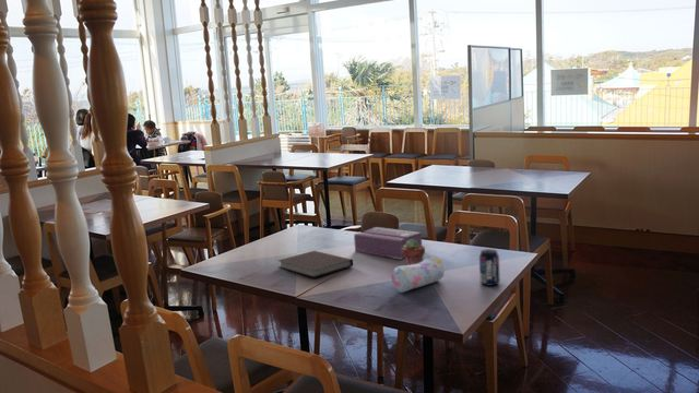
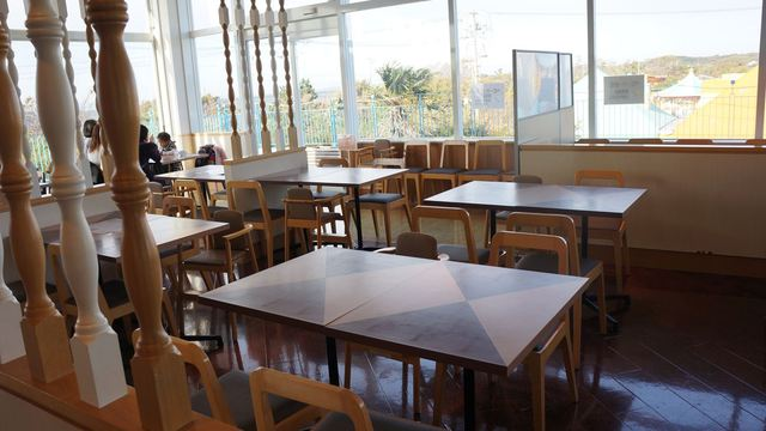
- tissue box [353,226,423,260]
- potted succulent [402,239,426,265]
- notebook [276,250,354,279]
- beverage can [478,248,501,287]
- pencil case [390,254,446,294]
